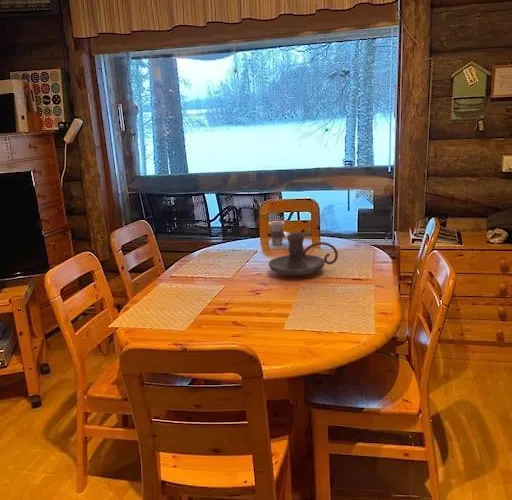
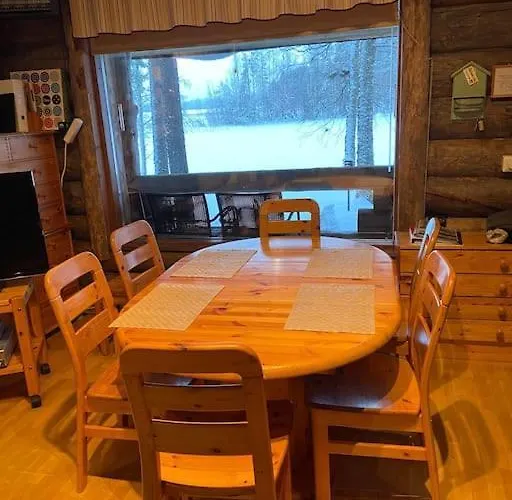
- candle holder [268,233,339,276]
- cup [267,220,291,246]
